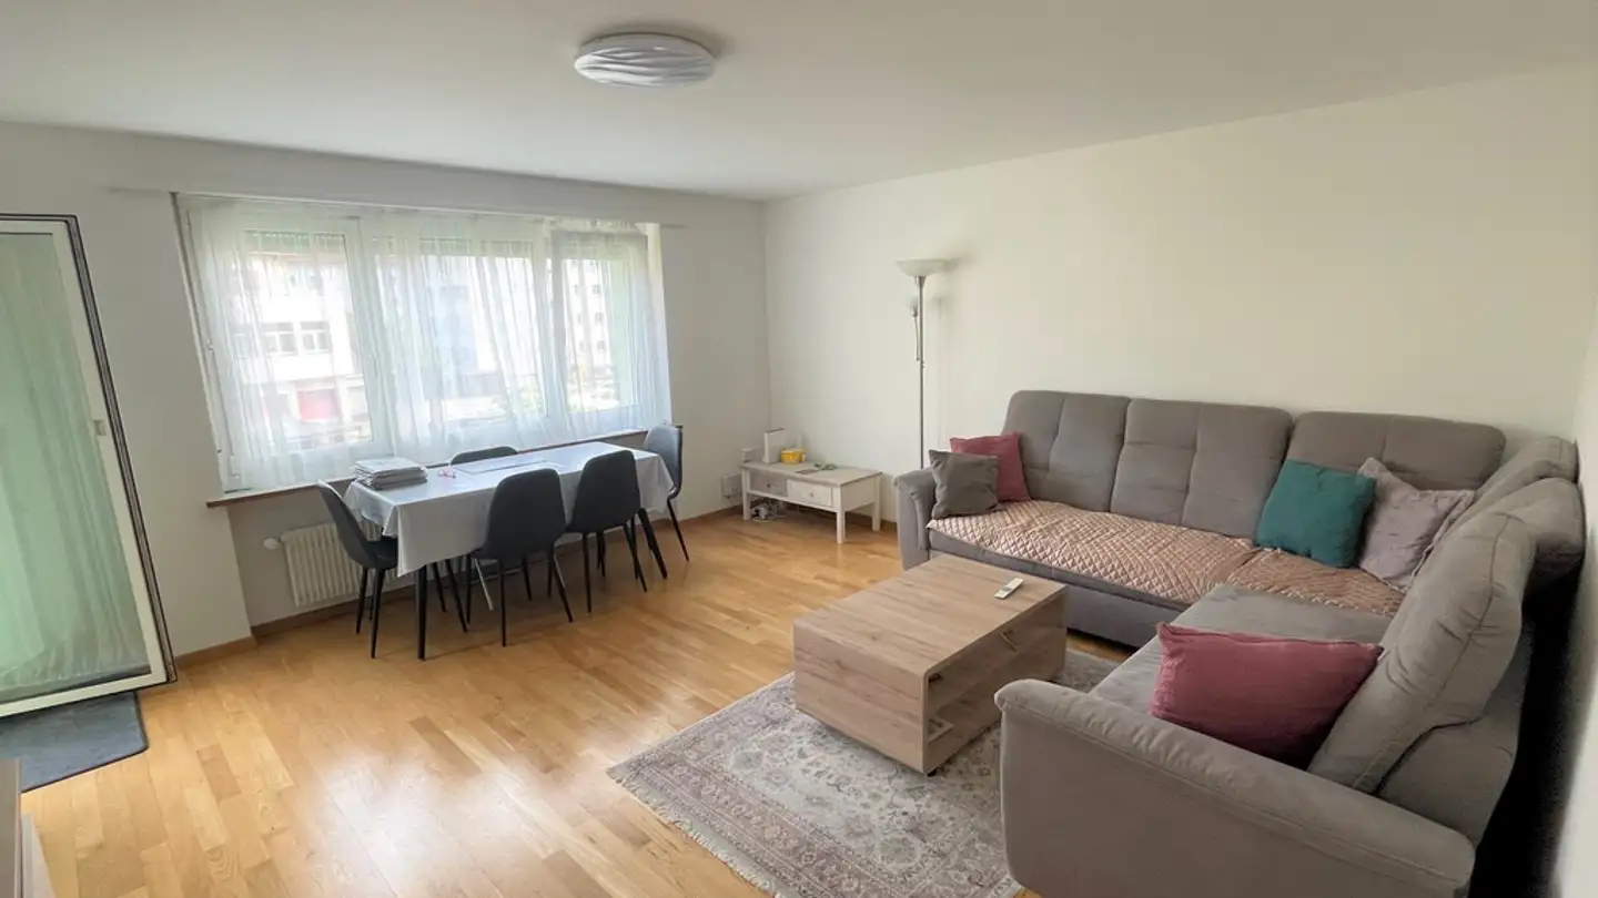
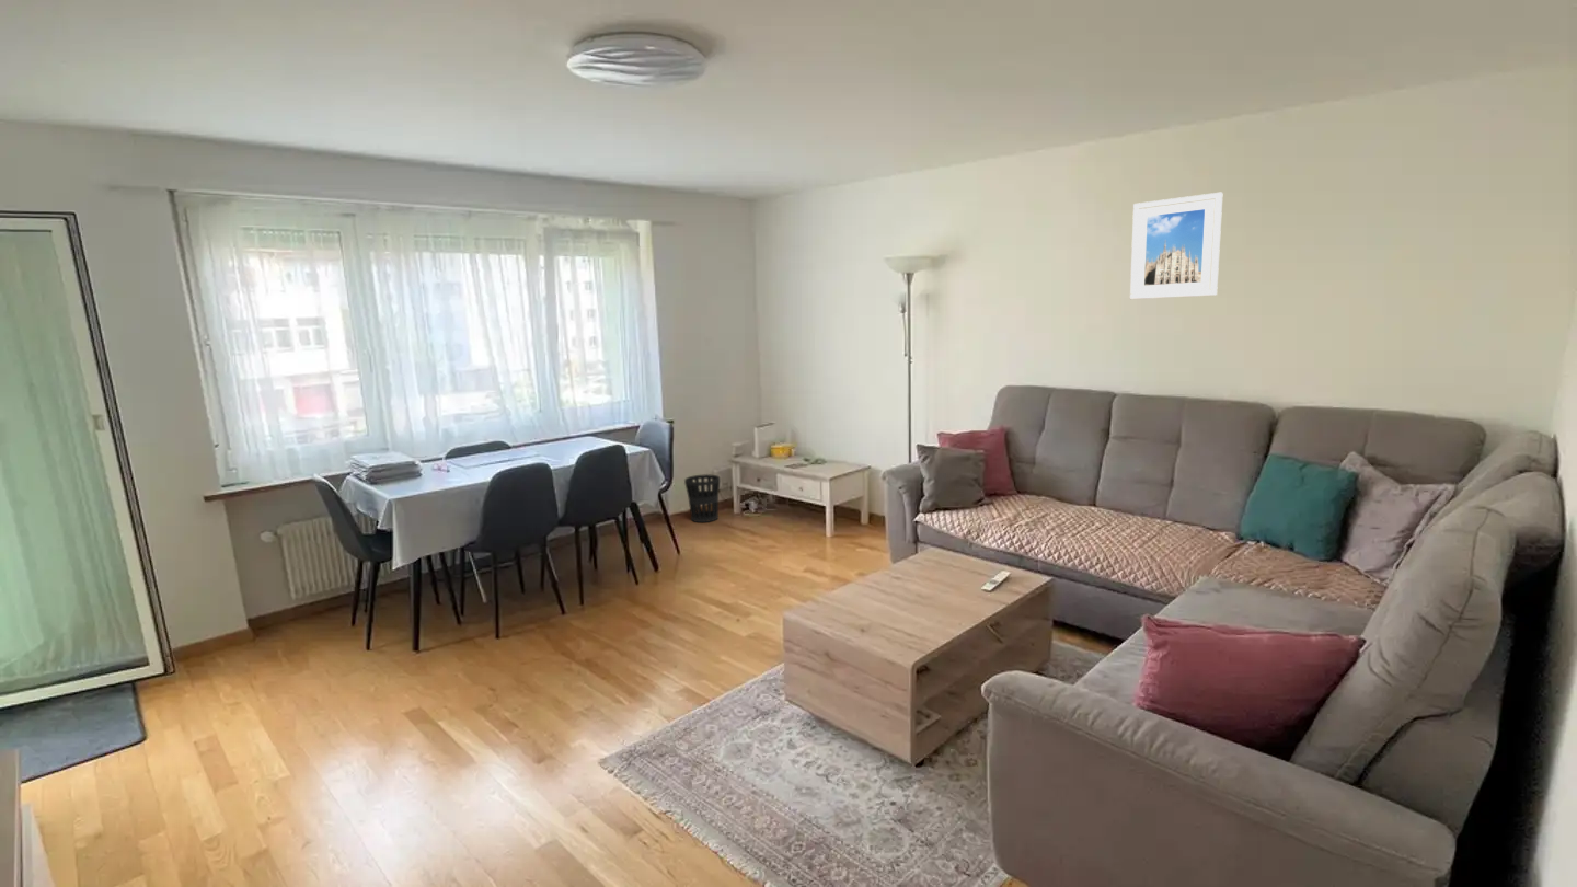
+ wastebasket [683,473,721,523]
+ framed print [1129,192,1224,300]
